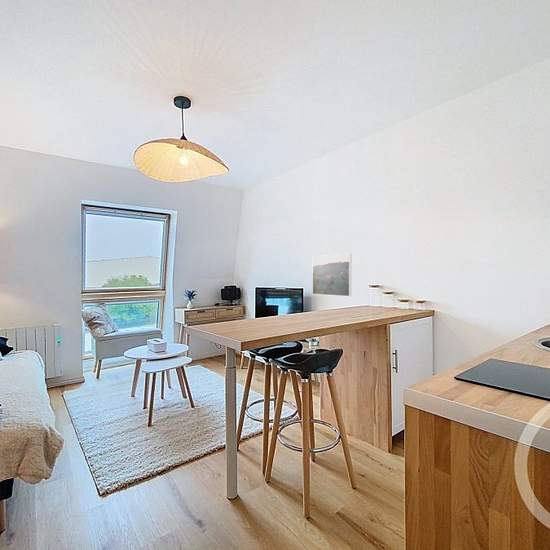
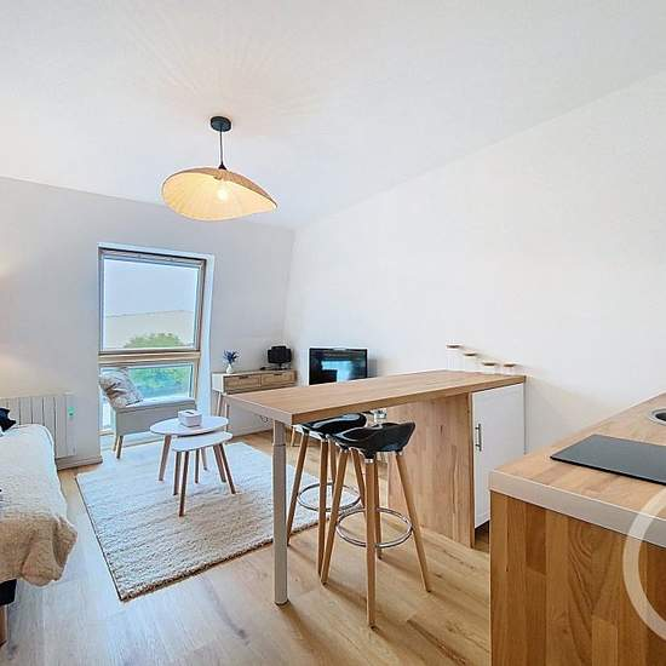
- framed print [311,253,352,297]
